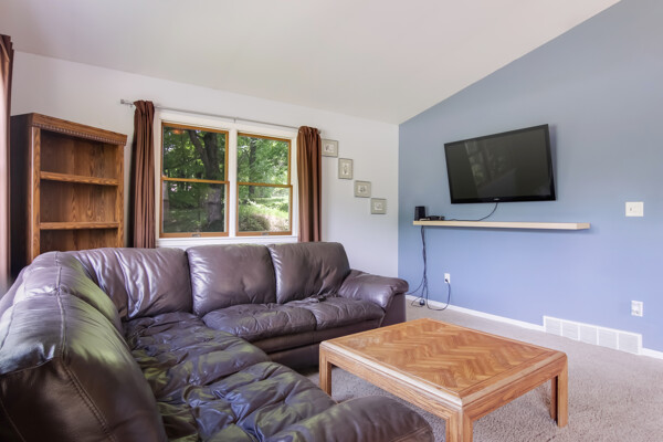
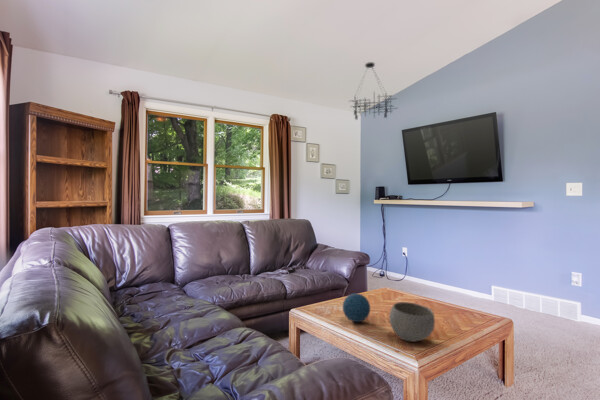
+ chandelier [348,61,399,121]
+ decorative orb [342,292,371,323]
+ bowl [388,301,436,343]
